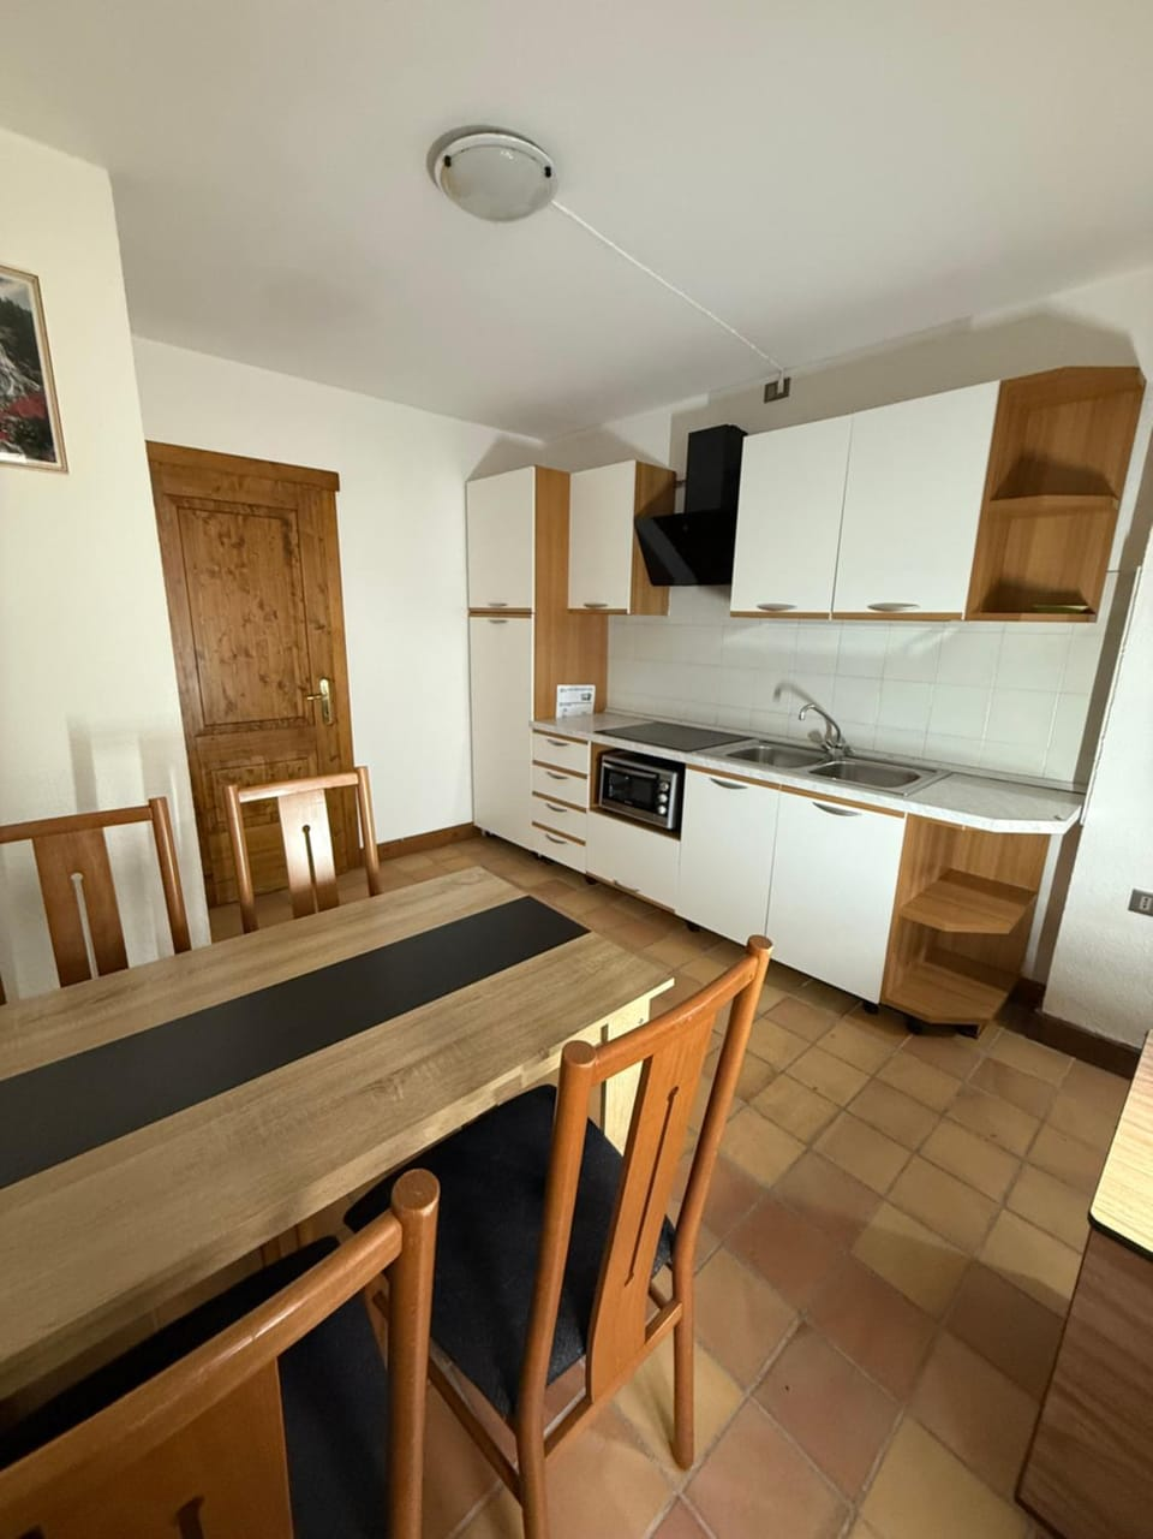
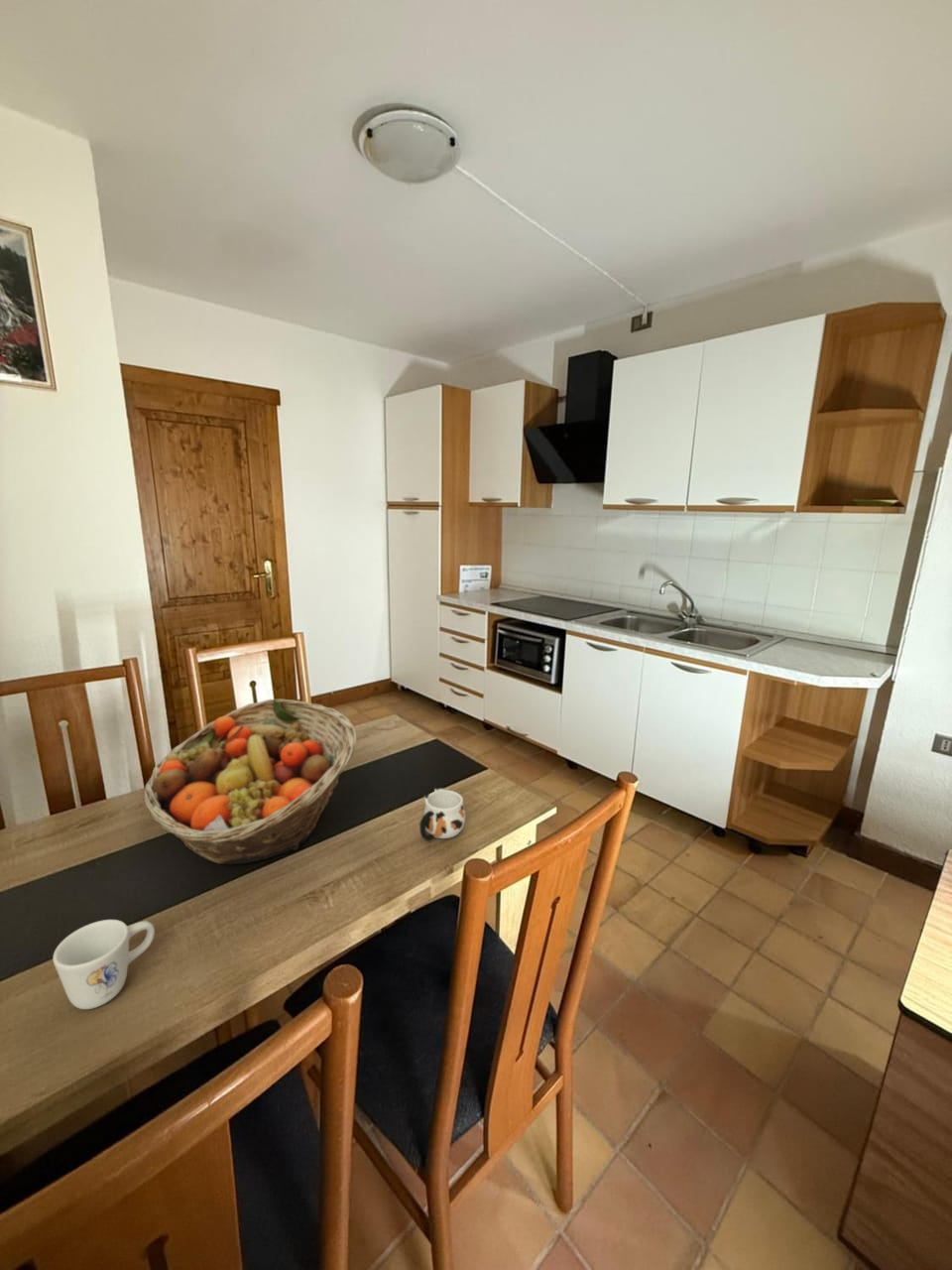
+ mug [52,919,156,1010]
+ mug [418,784,466,841]
+ fruit basket [143,698,358,865]
